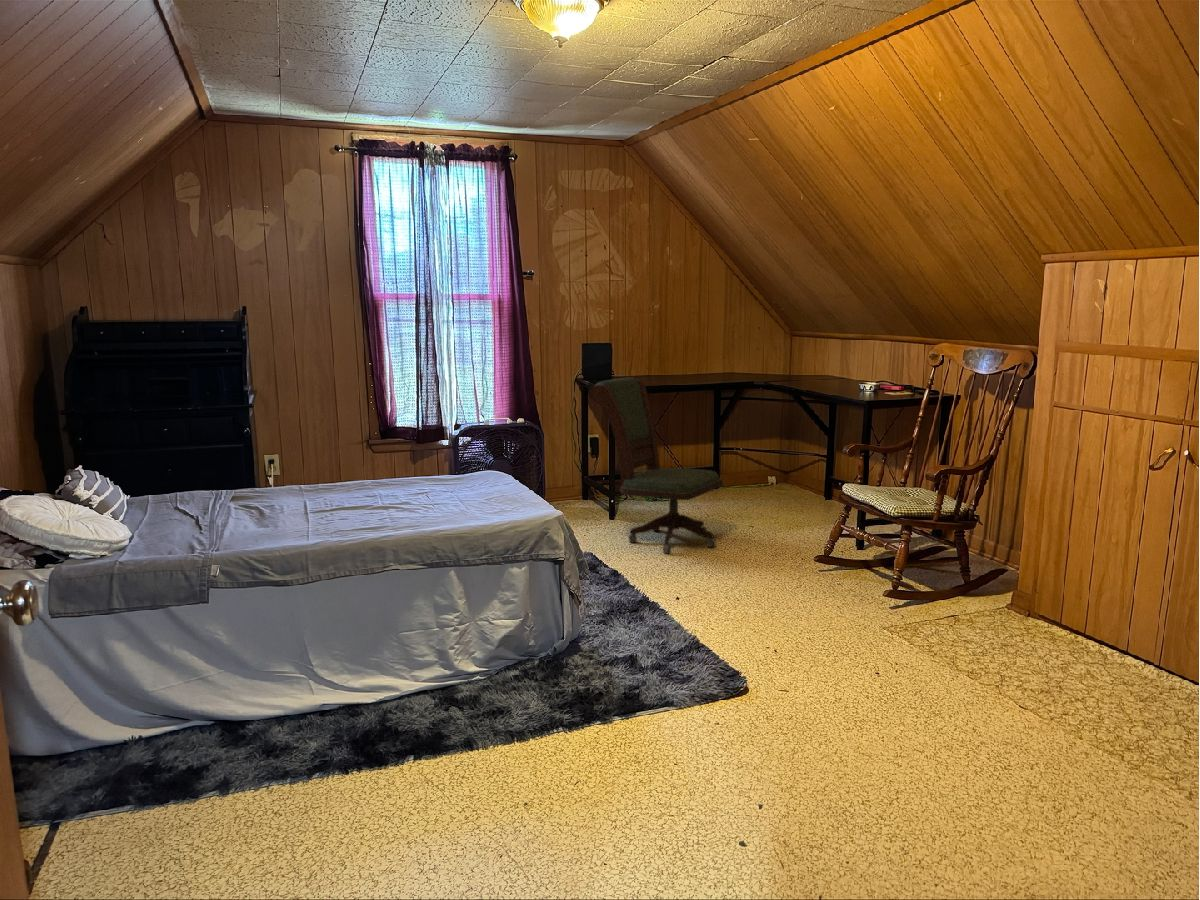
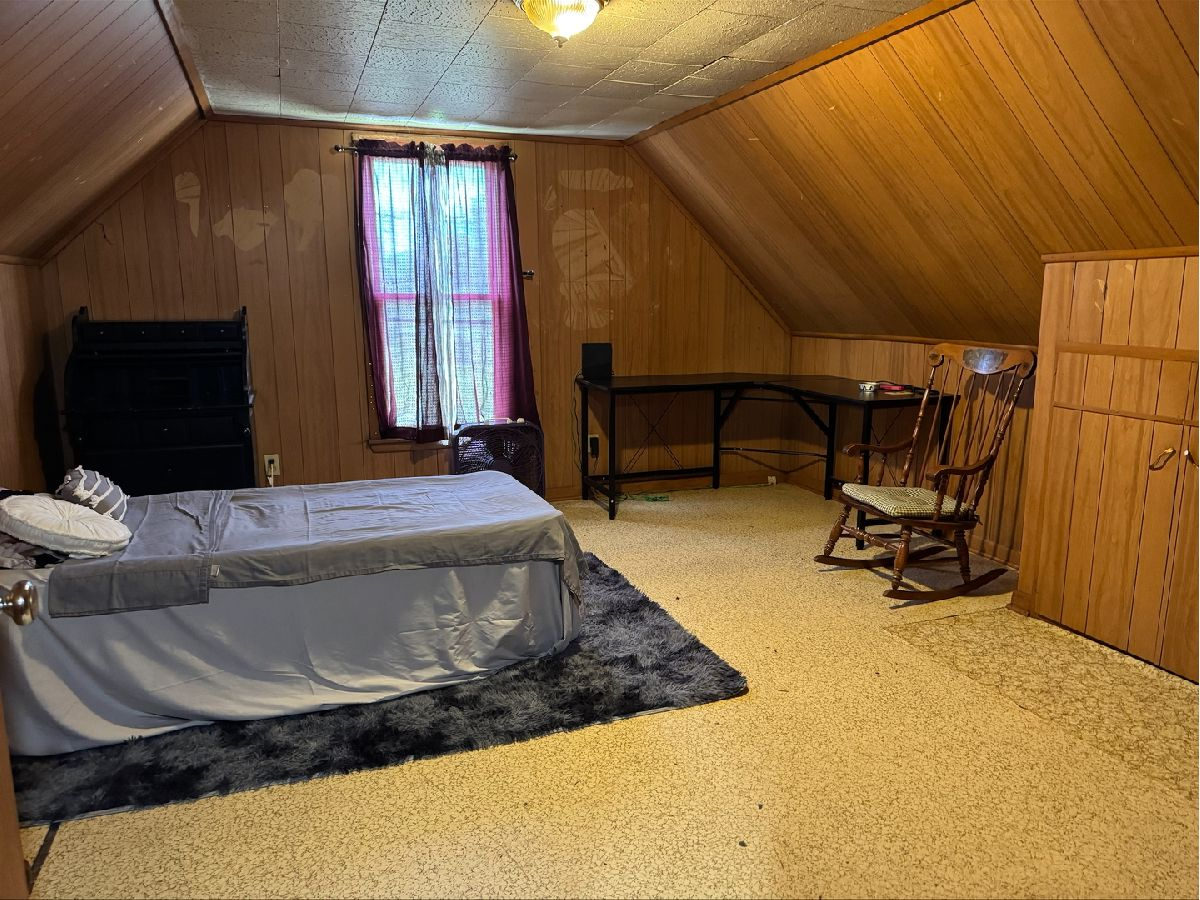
- office chair [589,376,724,553]
